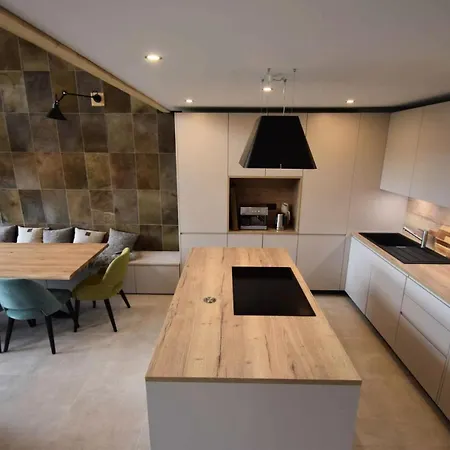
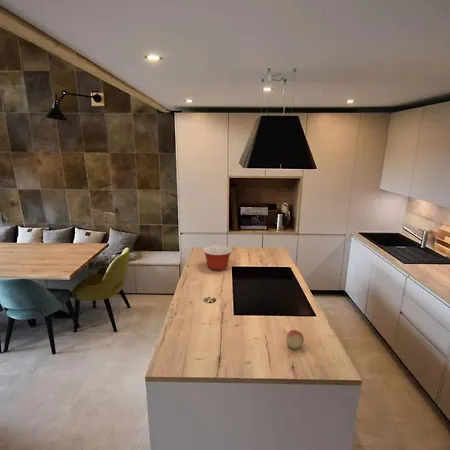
+ mixing bowl [202,245,233,271]
+ fruit [285,329,305,350]
